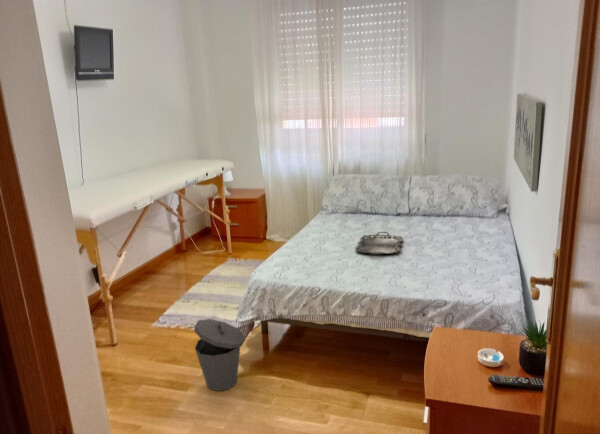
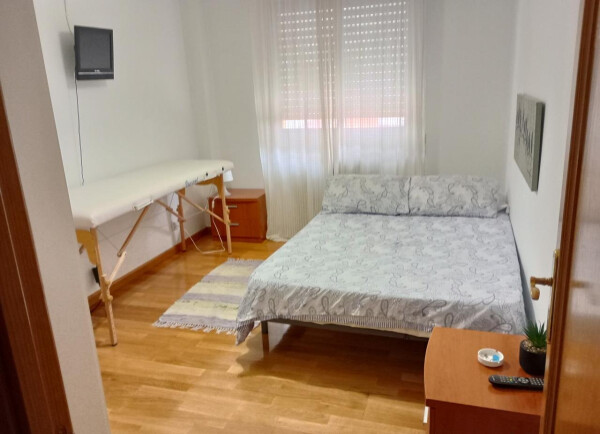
- trash can [193,318,246,392]
- serving tray [354,231,404,255]
